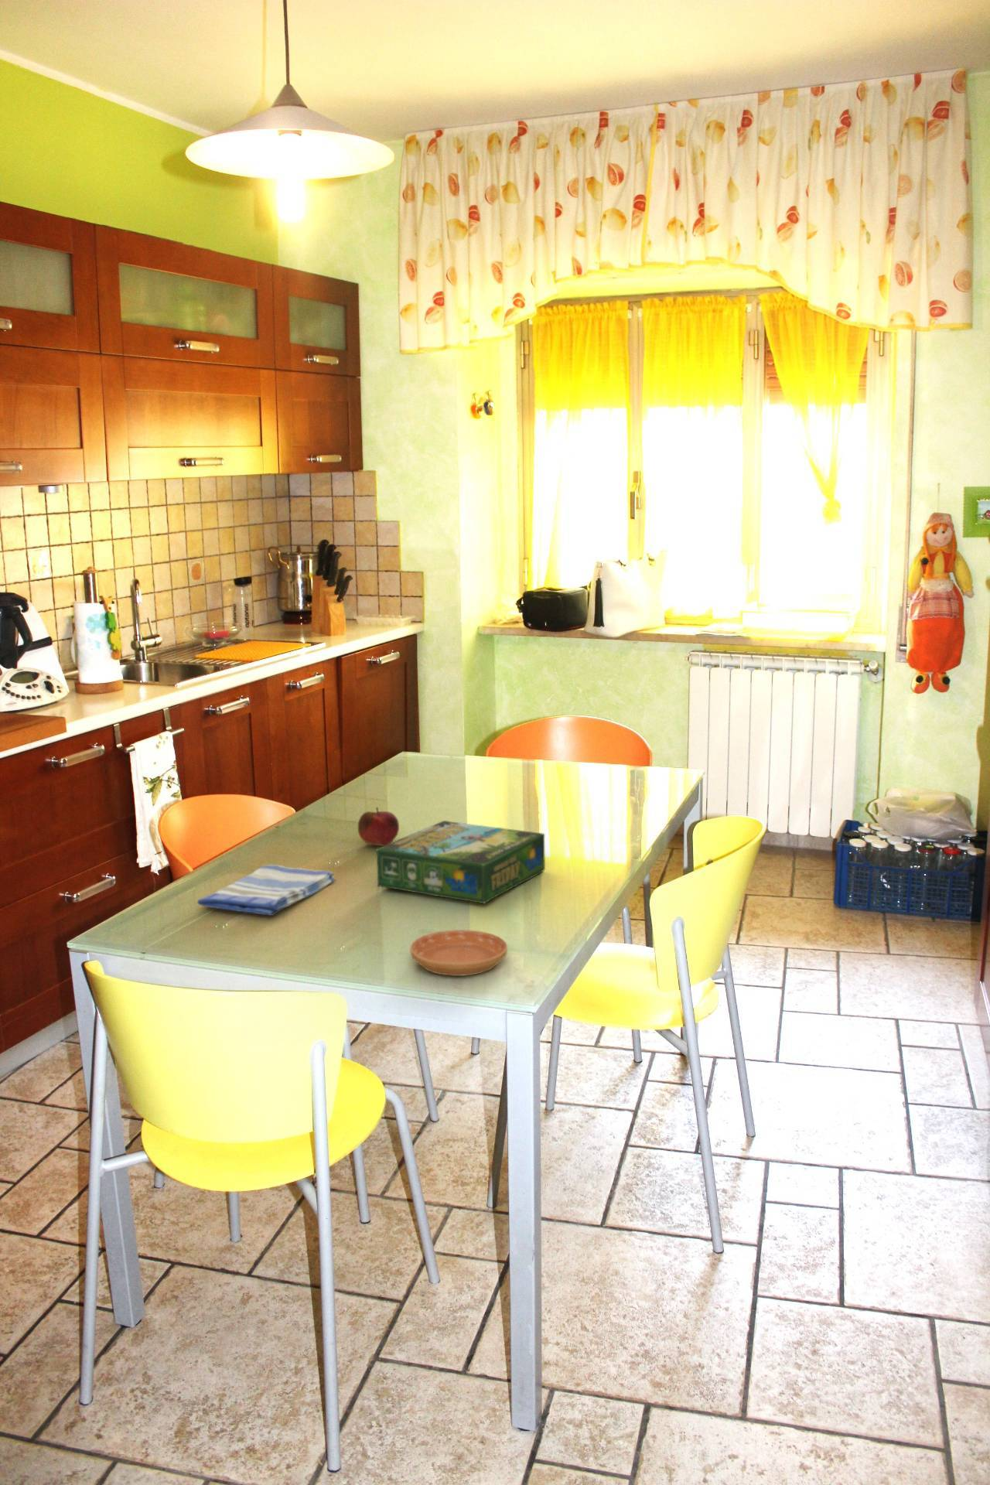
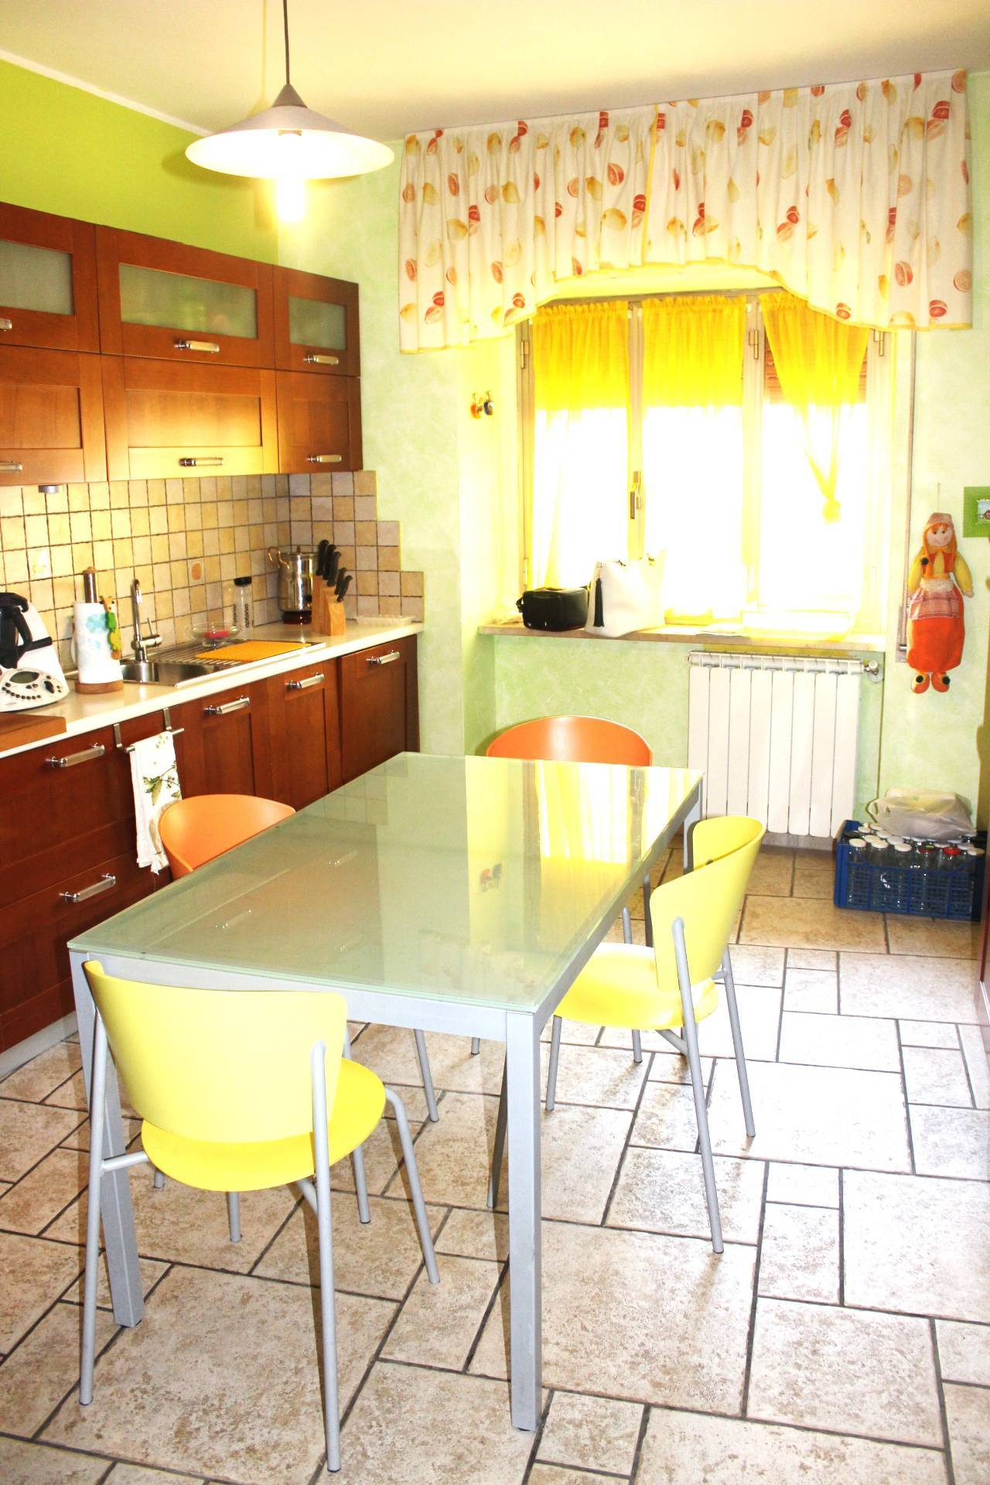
- board game [375,820,546,904]
- dish towel [197,864,336,917]
- saucer [409,929,508,977]
- fruit [357,807,400,846]
